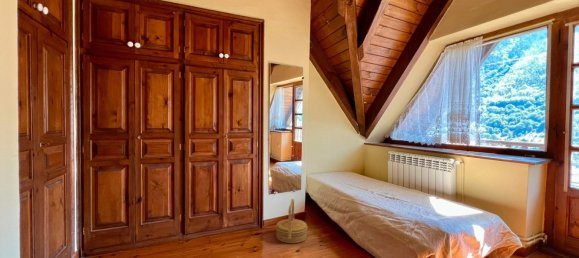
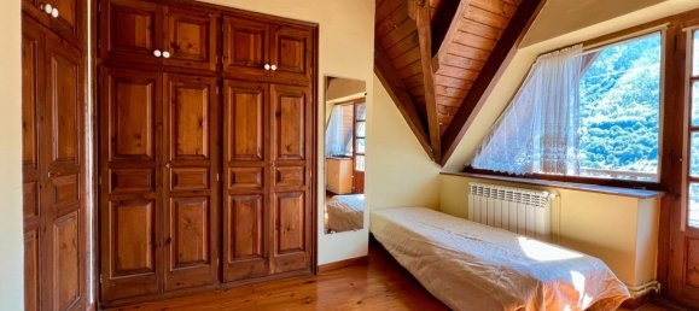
- basket [275,198,308,244]
